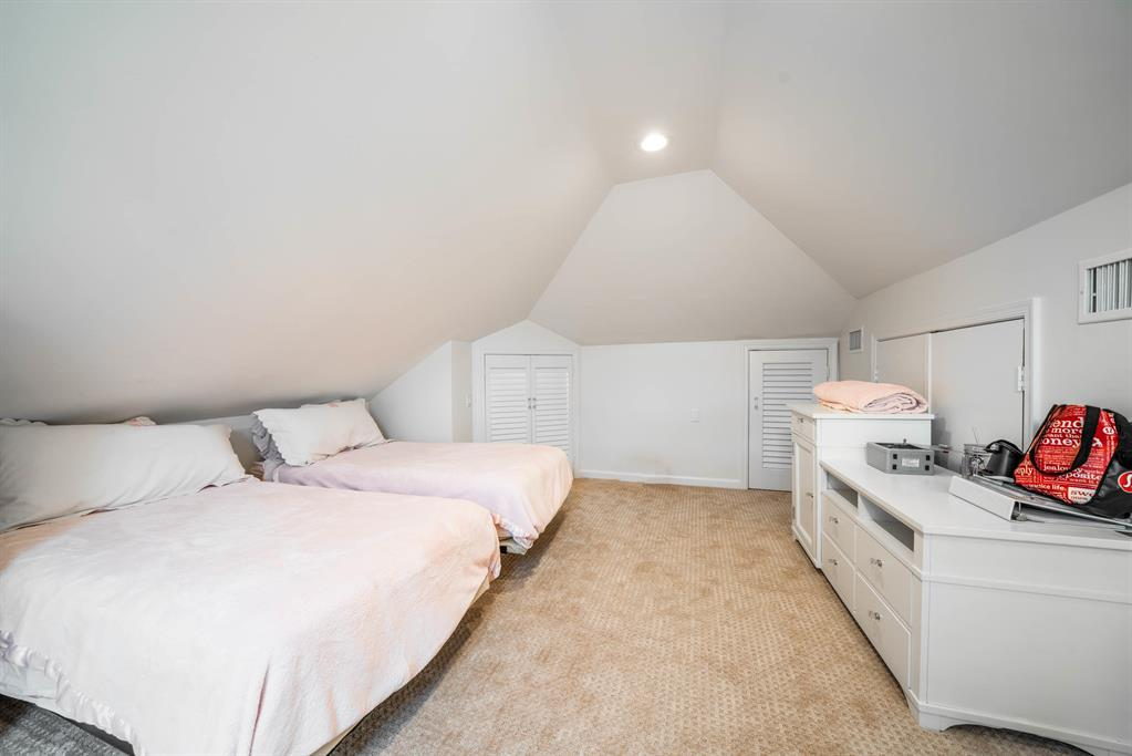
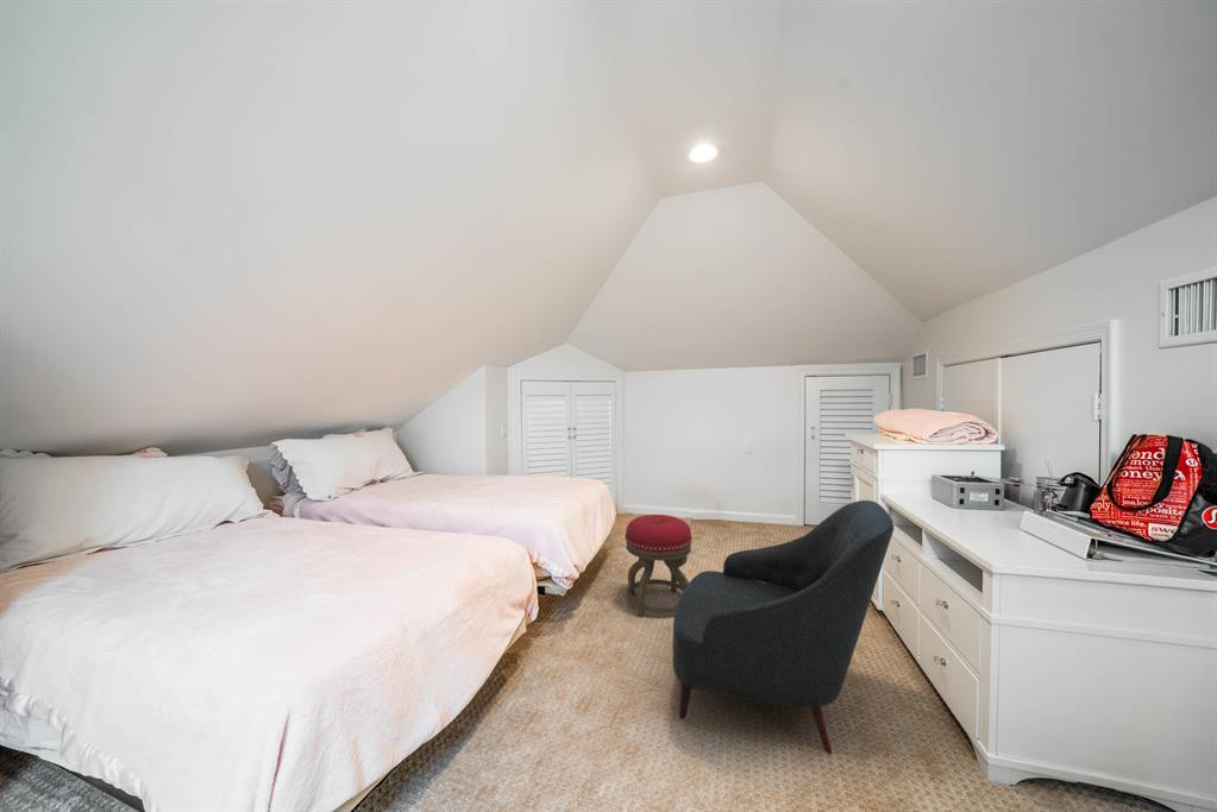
+ armchair [672,499,895,755]
+ stool [625,514,692,617]
